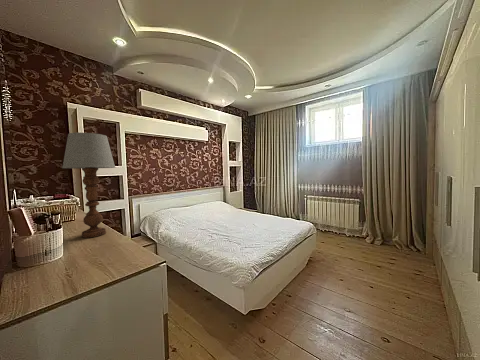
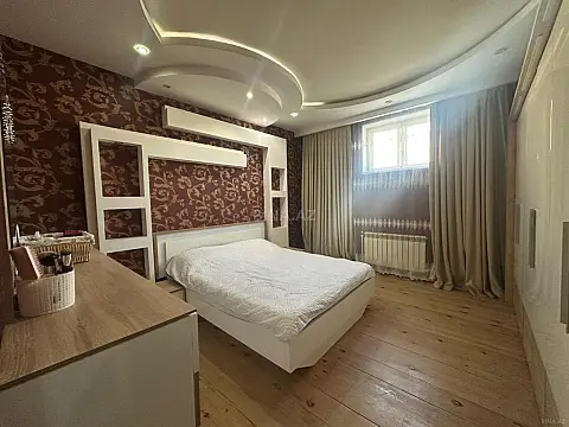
- table lamp [61,132,117,239]
